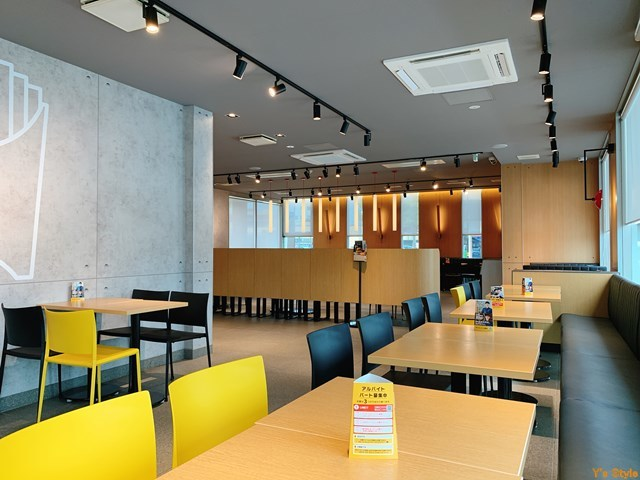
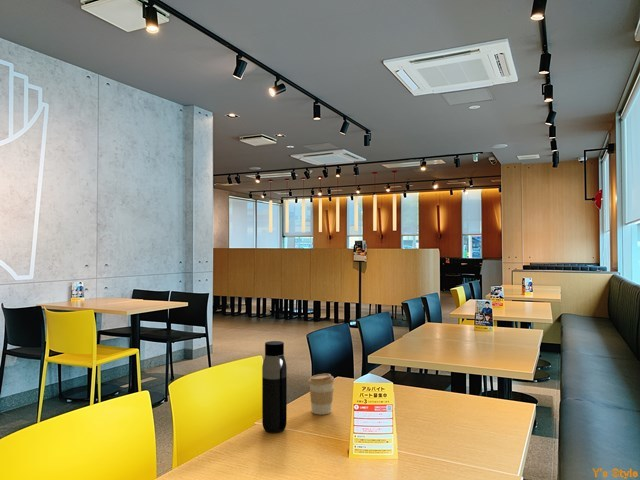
+ coffee cup [308,373,335,416]
+ water bottle [261,340,288,434]
